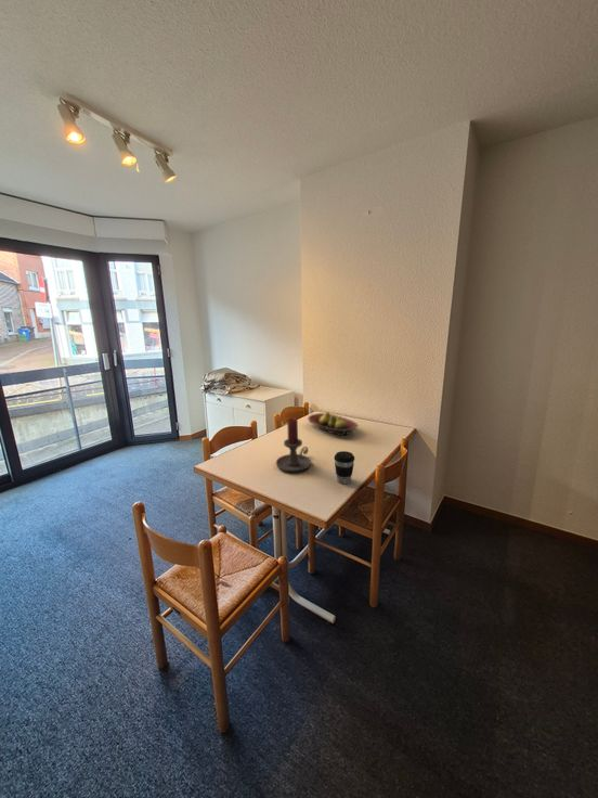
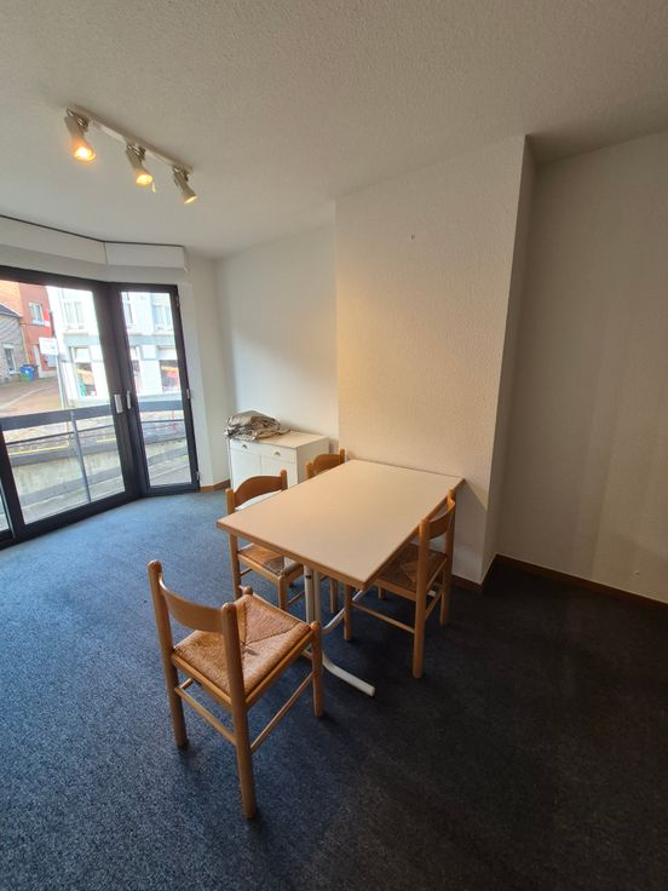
- candle holder [275,417,312,473]
- coffee cup [333,450,355,485]
- fruit bowl [307,411,359,437]
